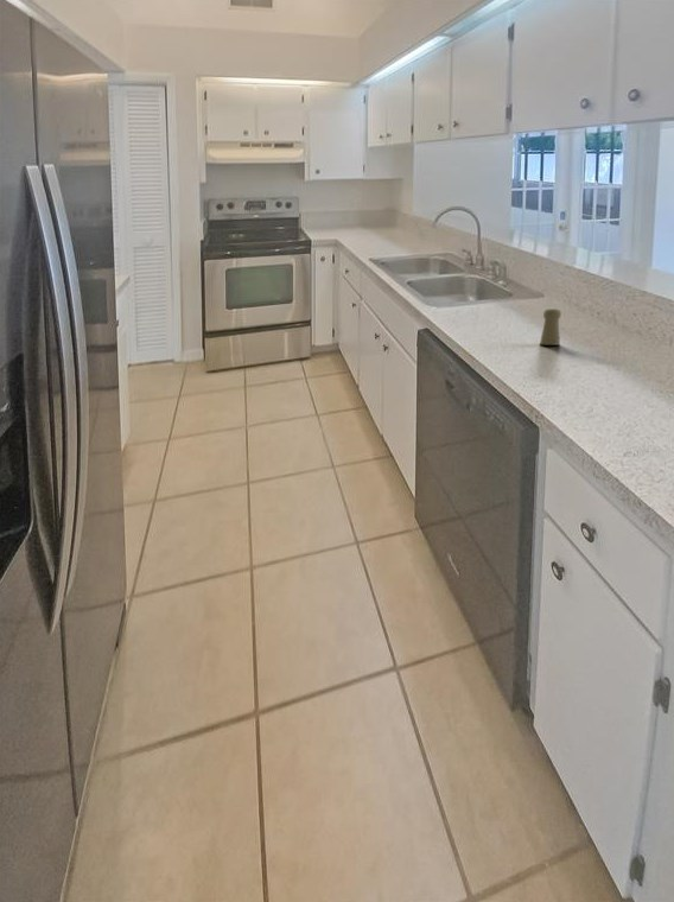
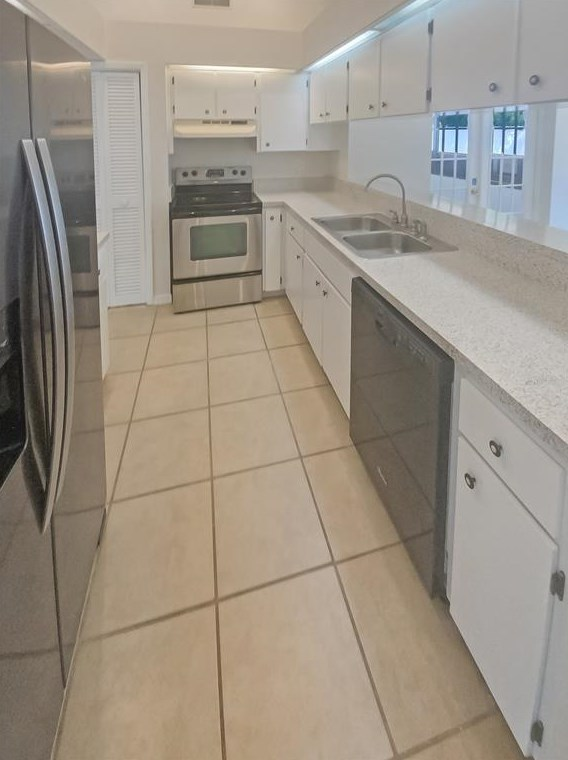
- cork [539,307,562,347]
